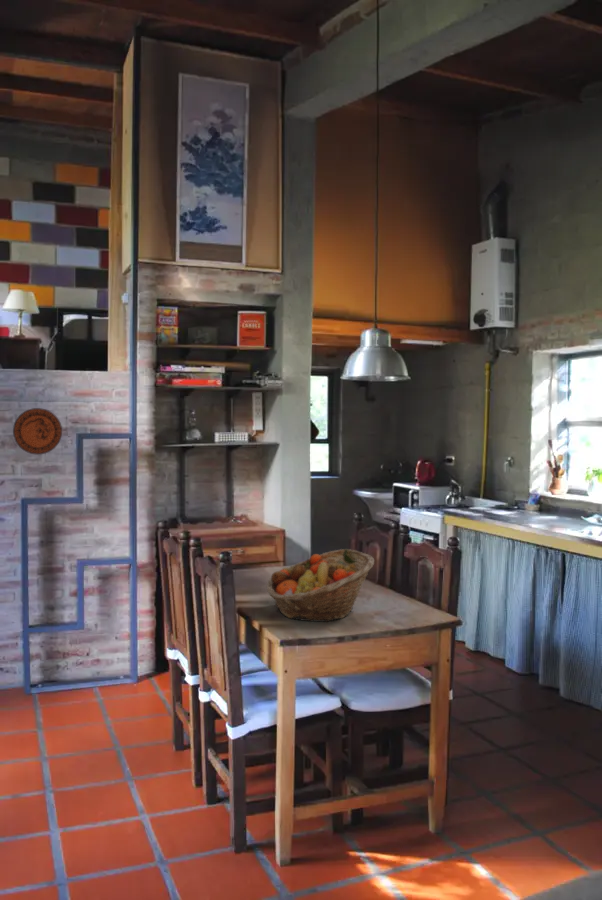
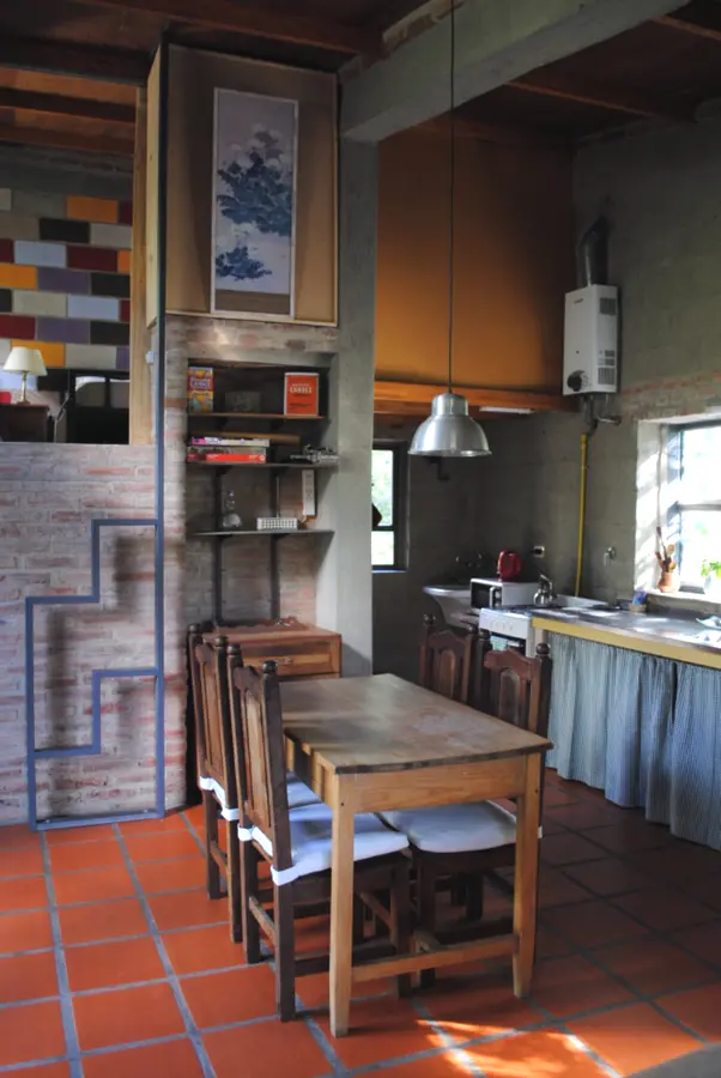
- decorative plate [12,407,63,456]
- fruit basket [266,548,375,623]
